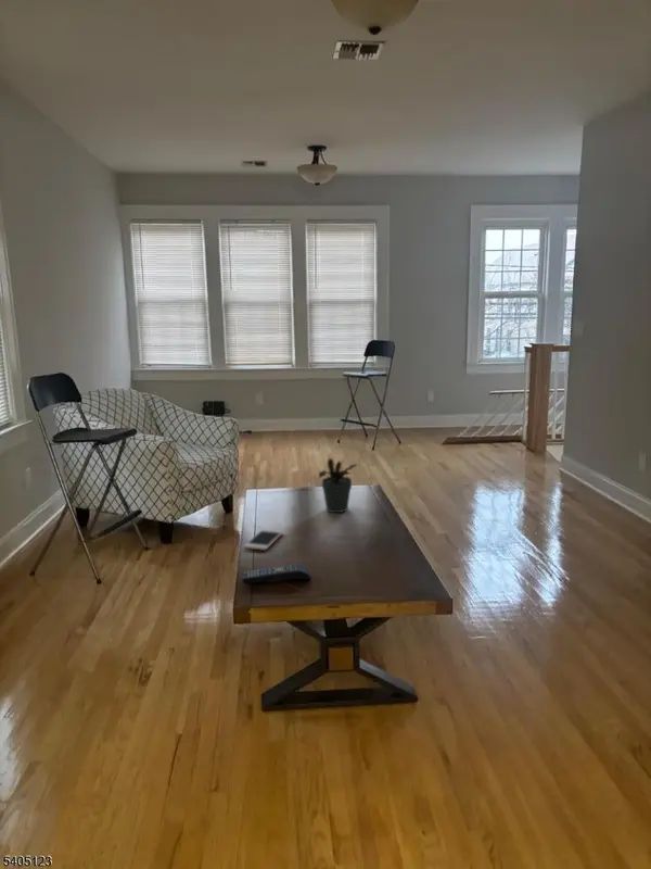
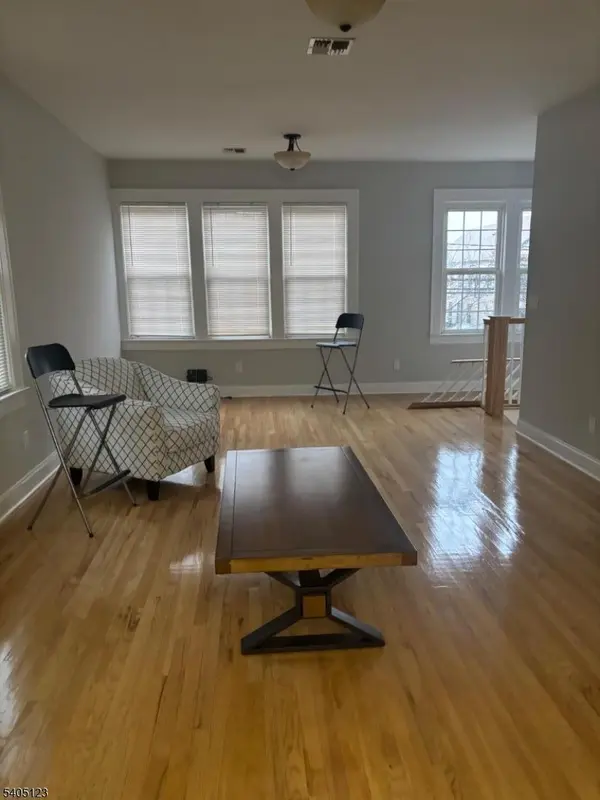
- cell phone [243,528,284,552]
- remote control [240,563,312,584]
- potted plant [318,456,358,514]
